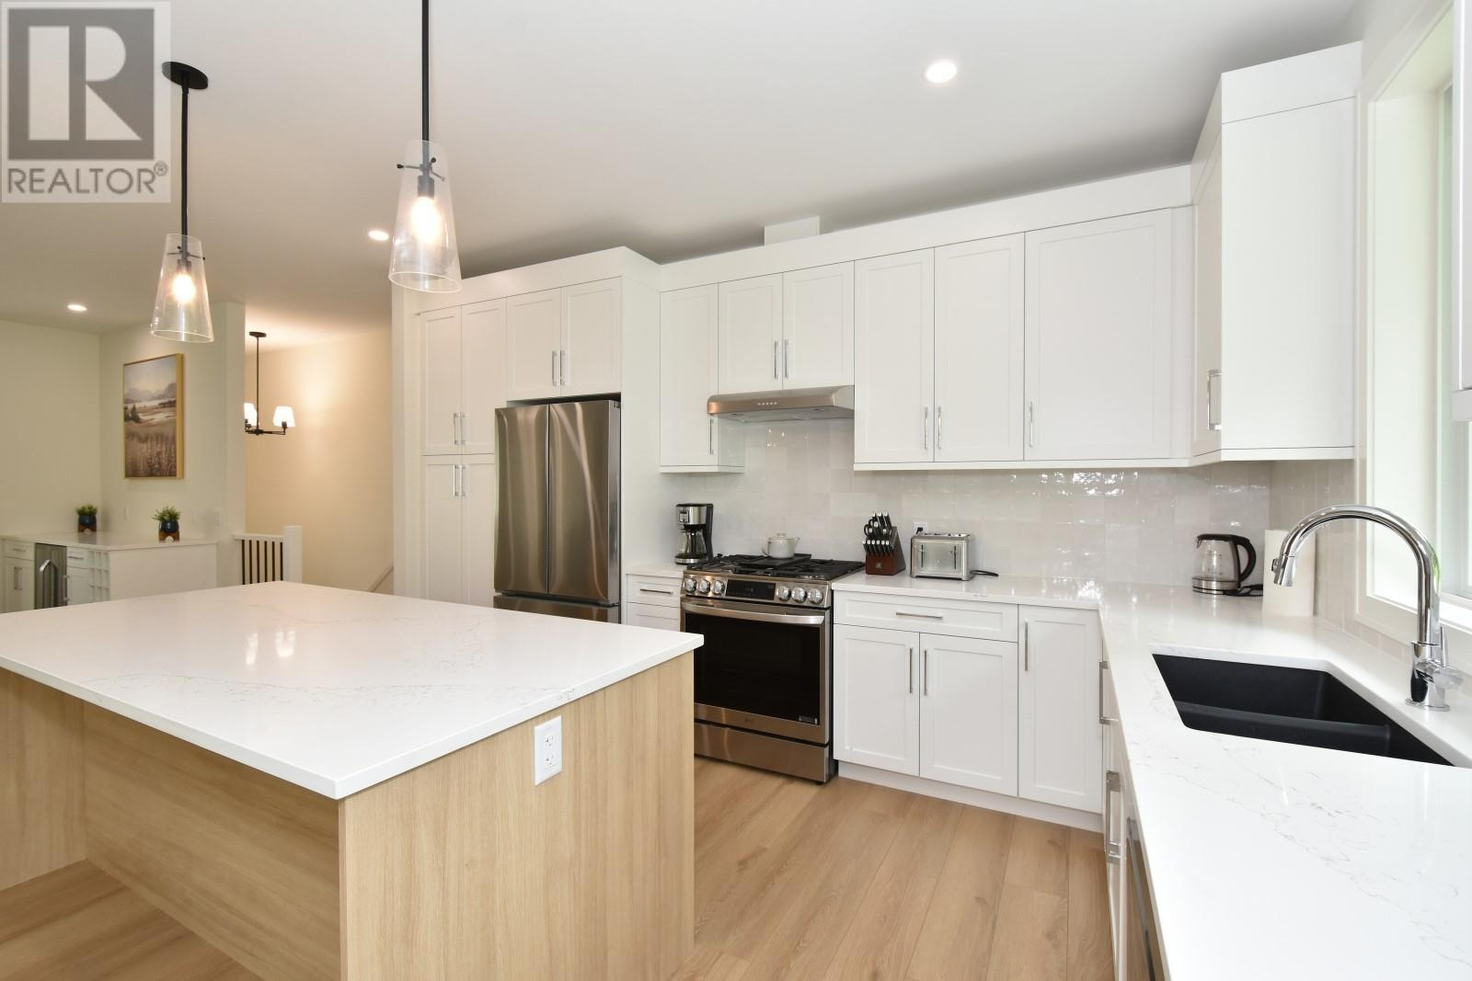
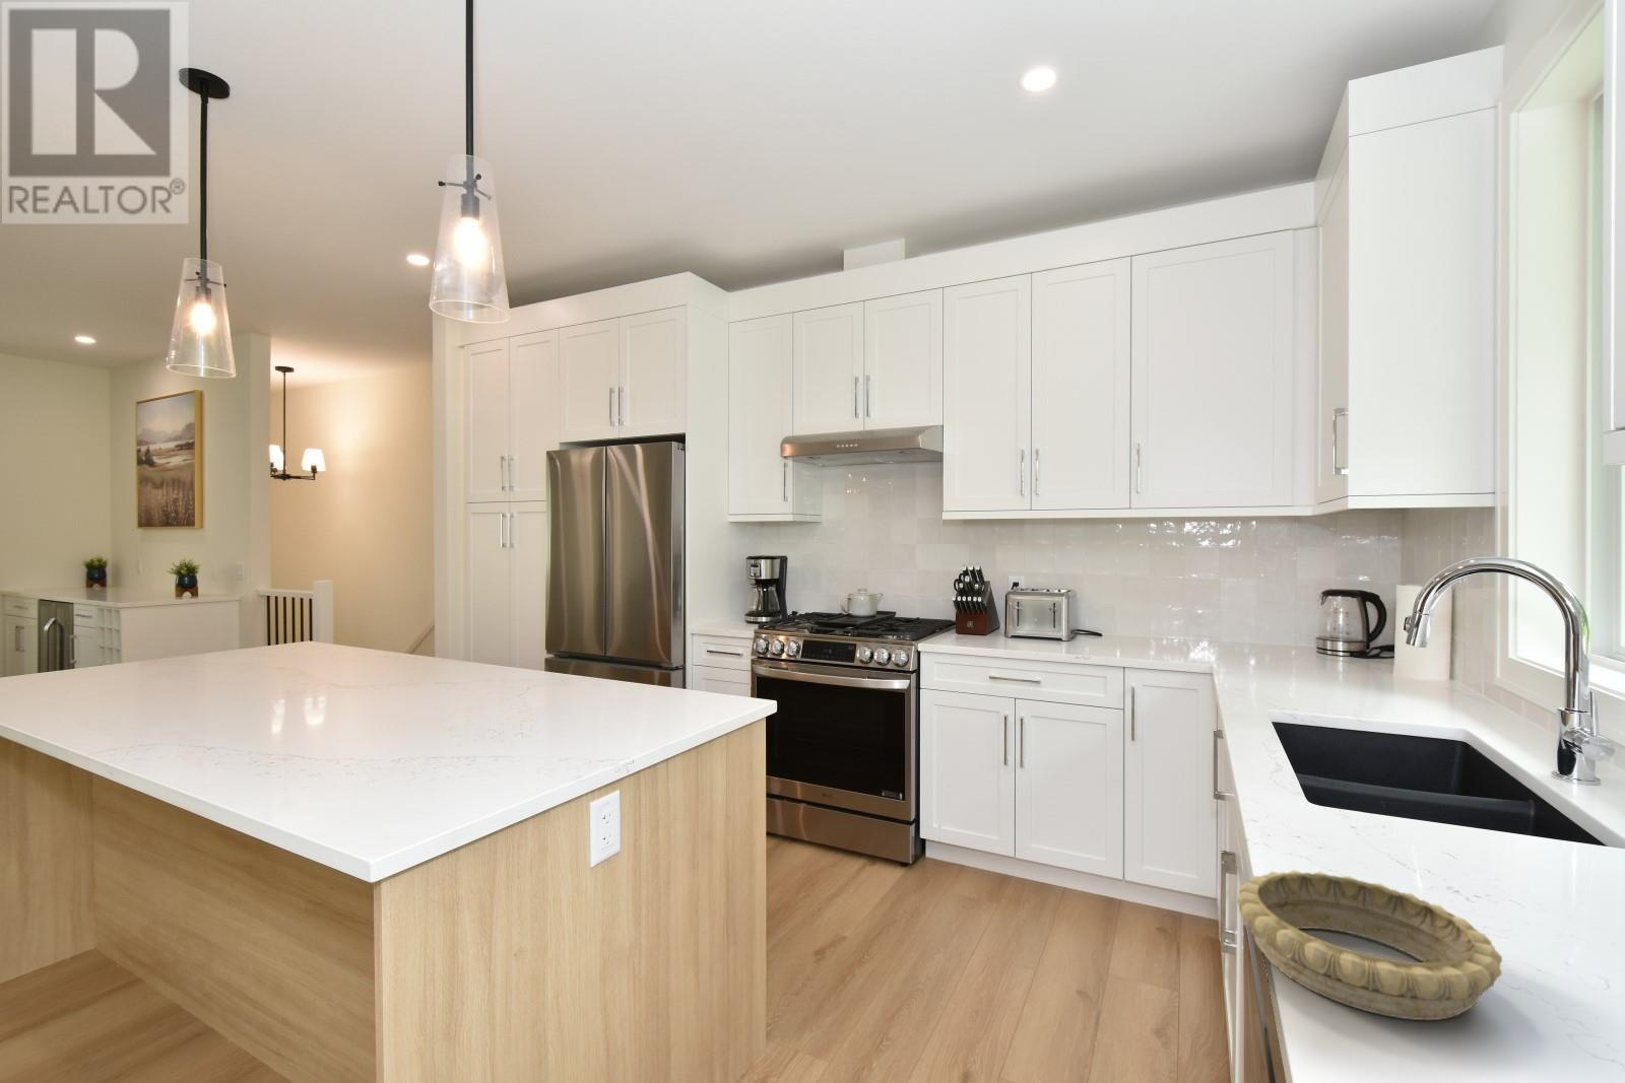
+ decorative bowl [1234,869,1503,1021]
